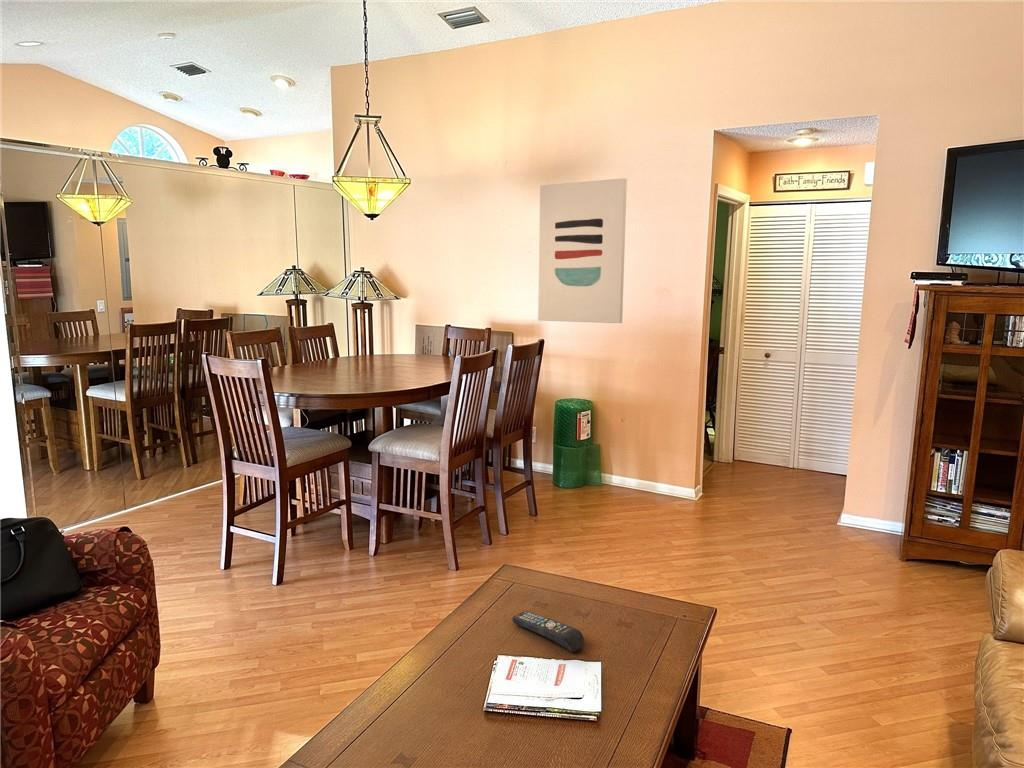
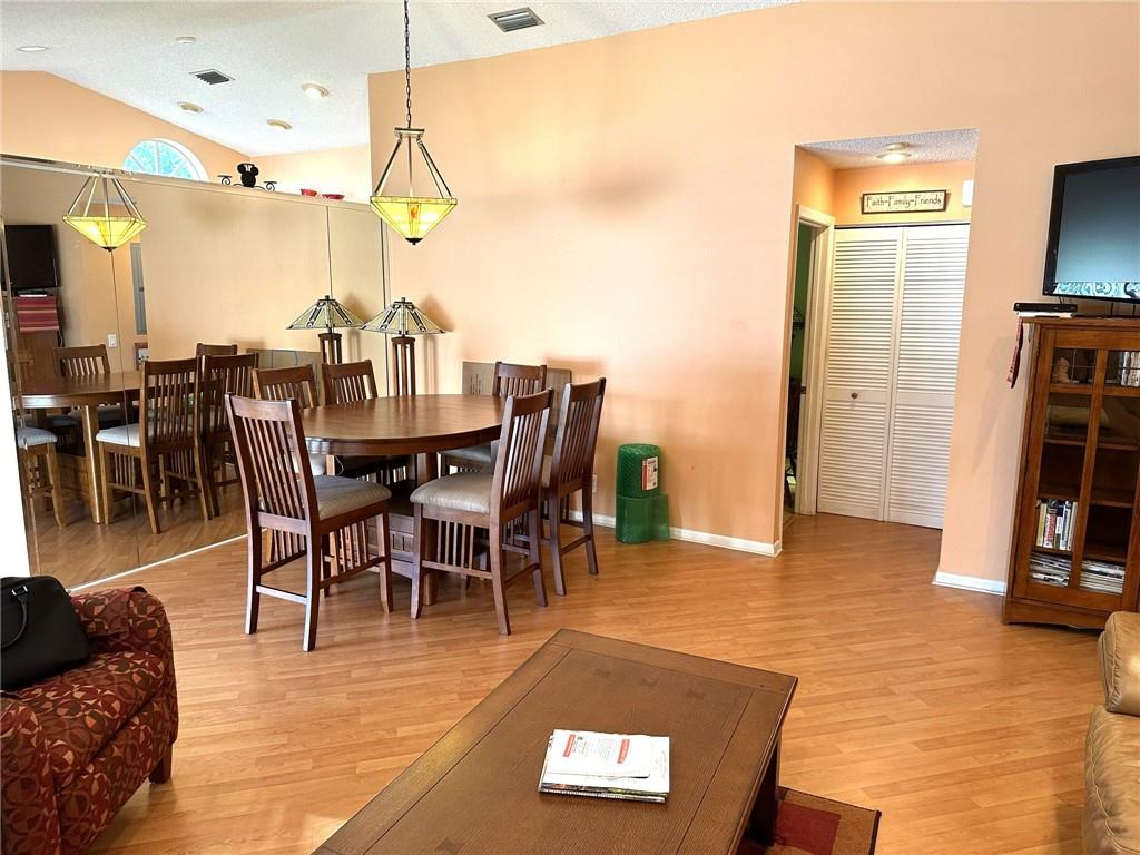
- remote control [511,610,585,653]
- wall art [537,177,628,324]
